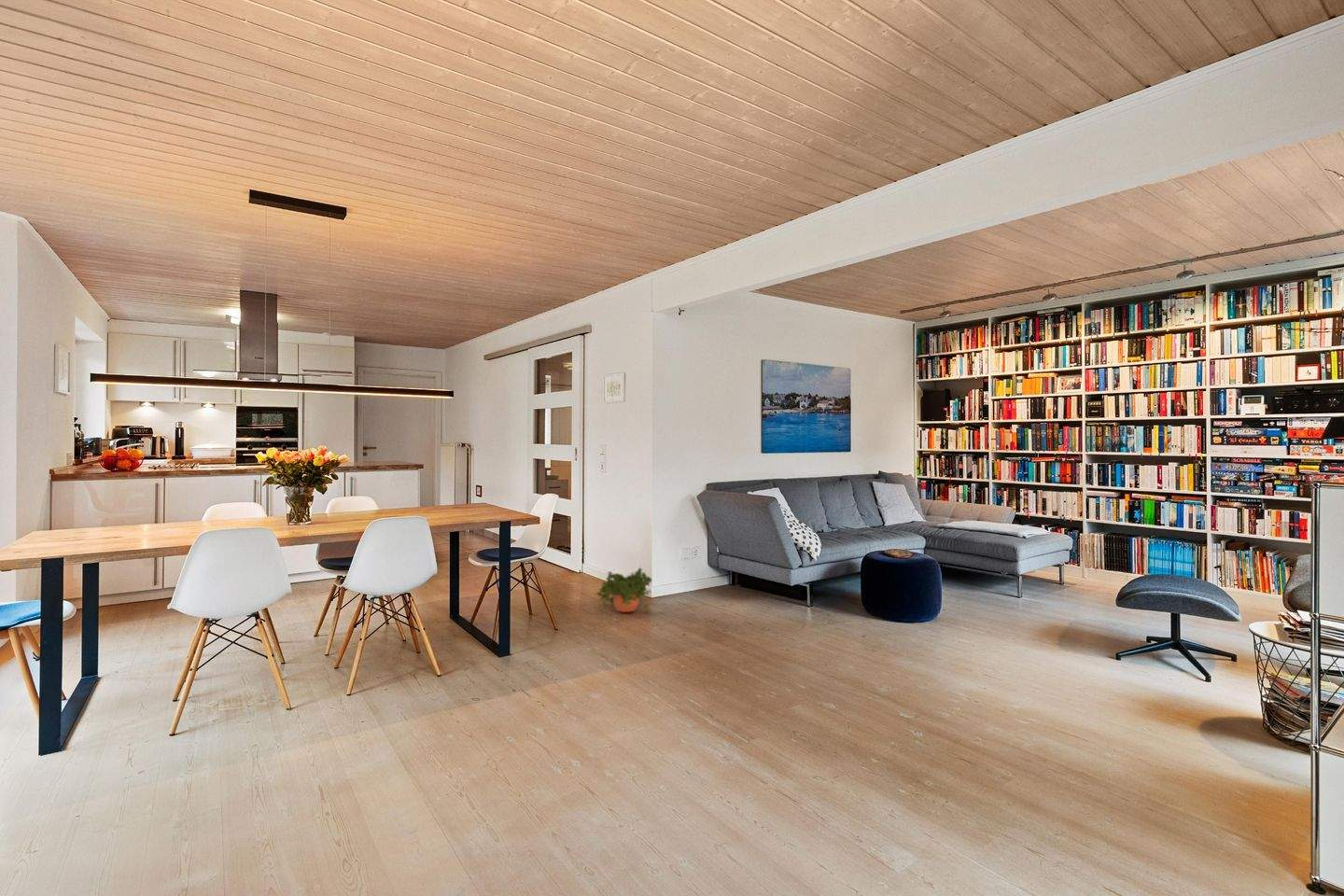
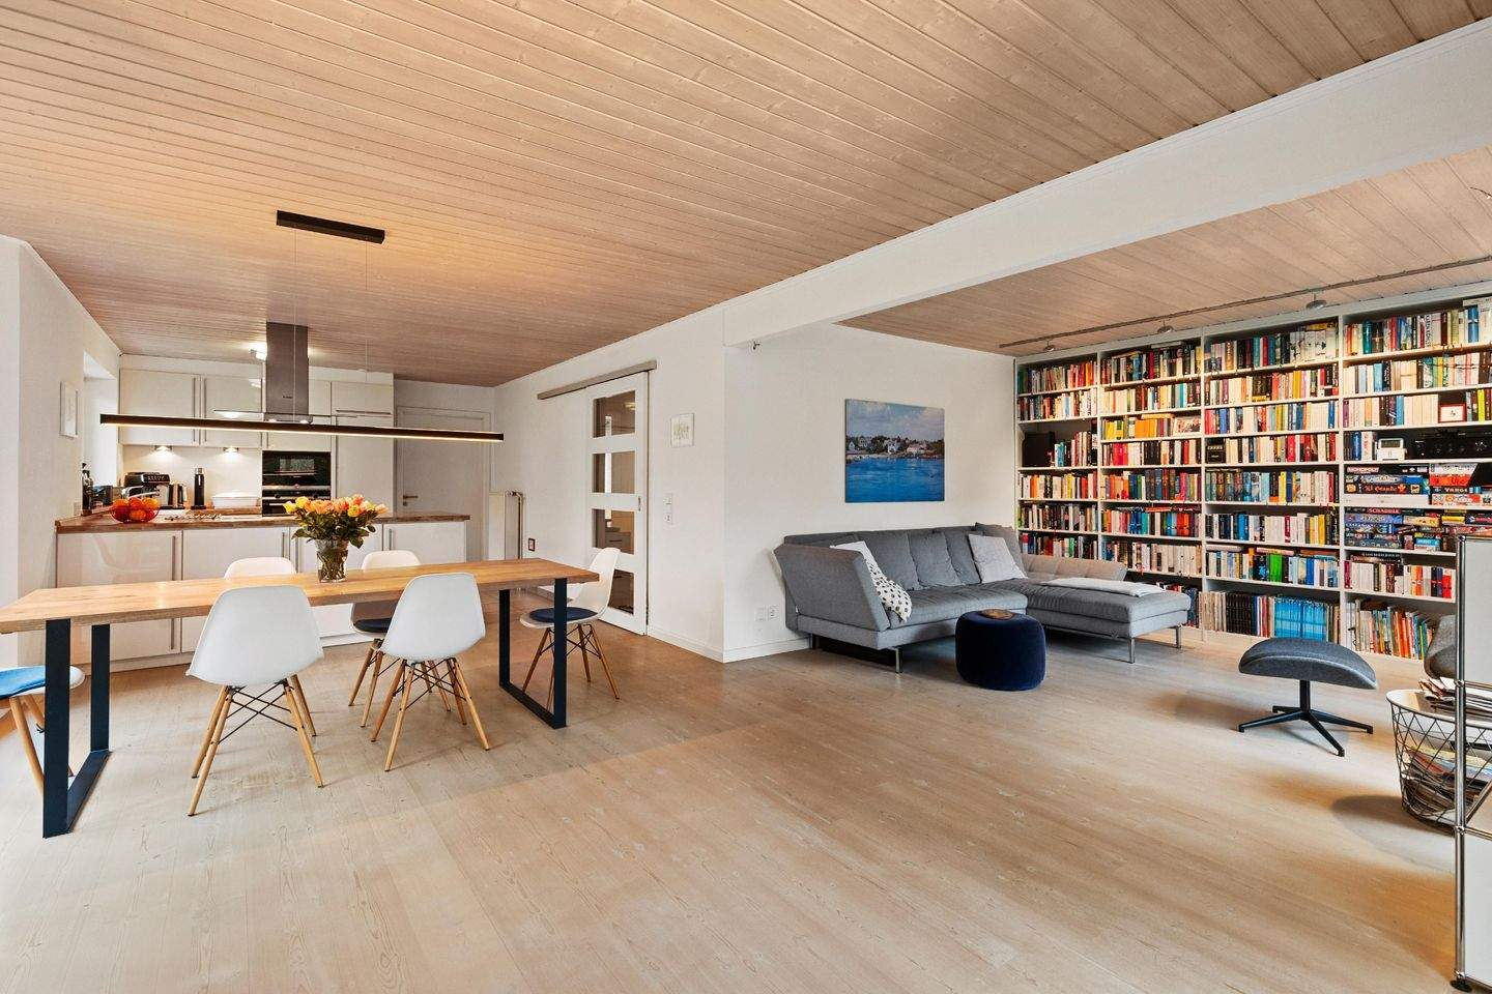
- potted plant [595,567,653,613]
